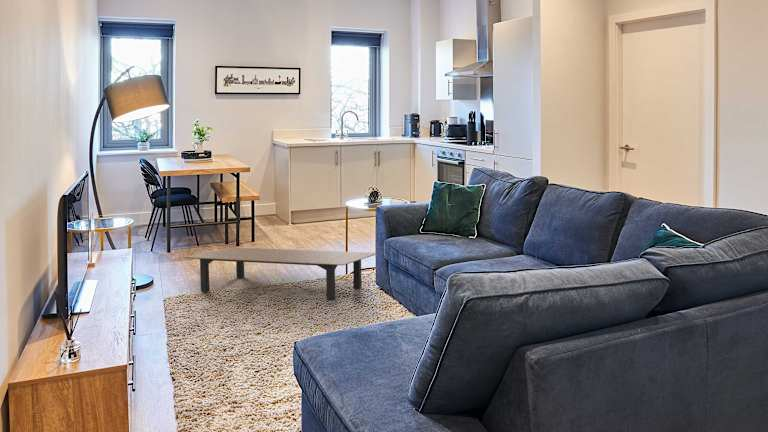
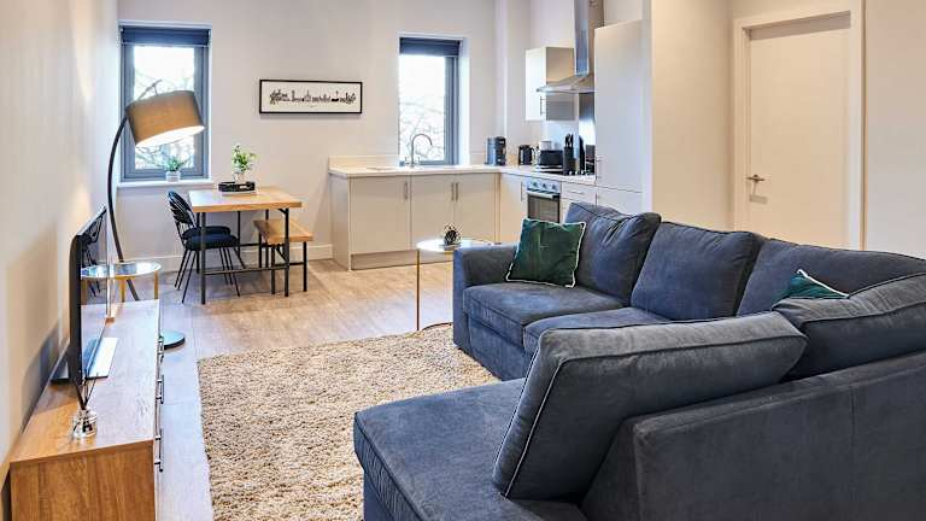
- coffee table [181,246,377,302]
